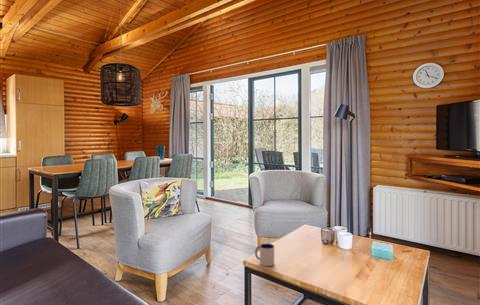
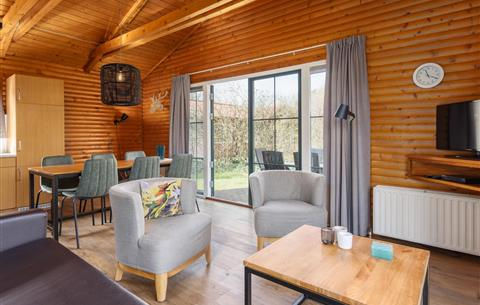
- mug [254,243,275,267]
